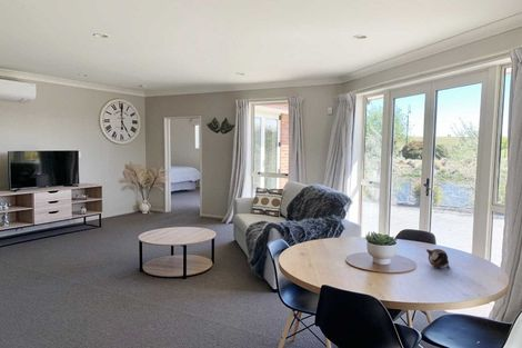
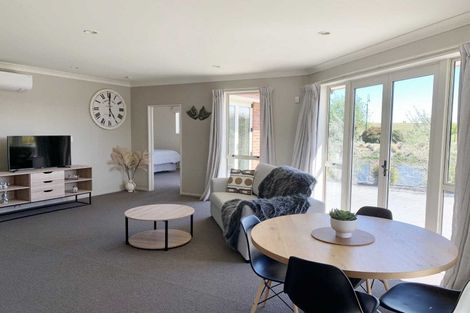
- teapot [425,248,451,268]
